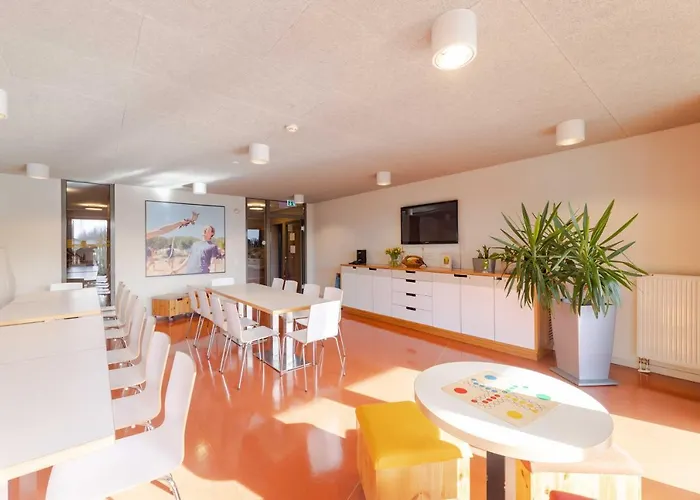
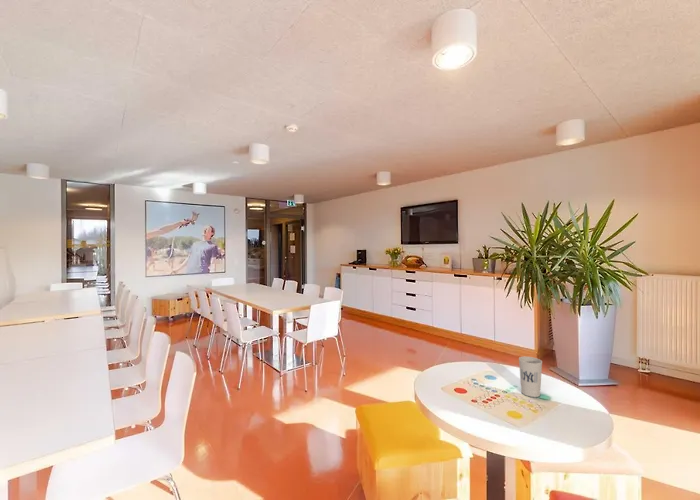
+ cup [518,356,543,398]
